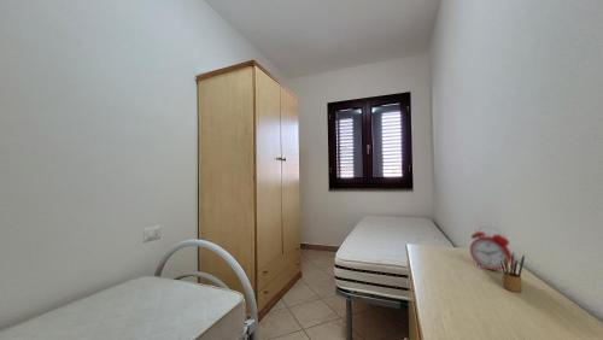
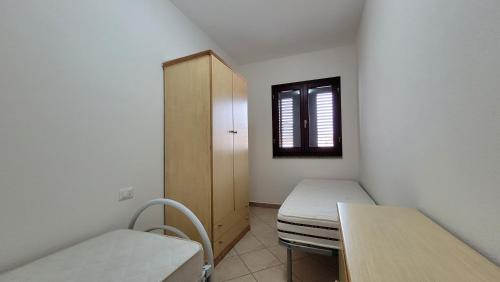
- pencil box [499,251,526,293]
- alarm clock [469,225,513,275]
